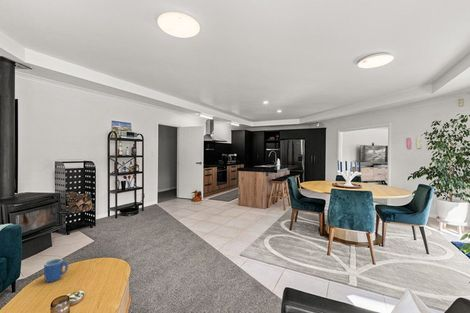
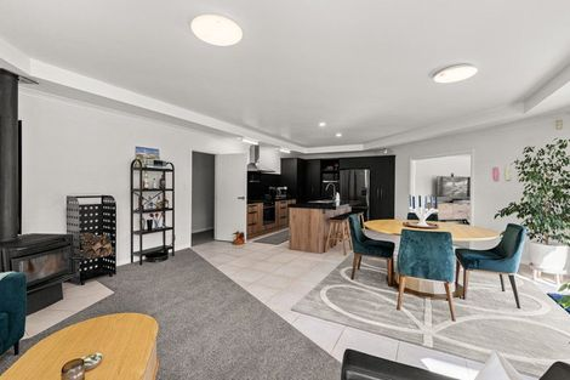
- mug [43,258,69,283]
